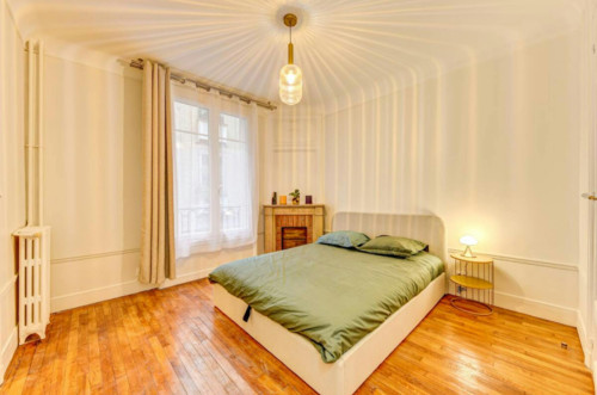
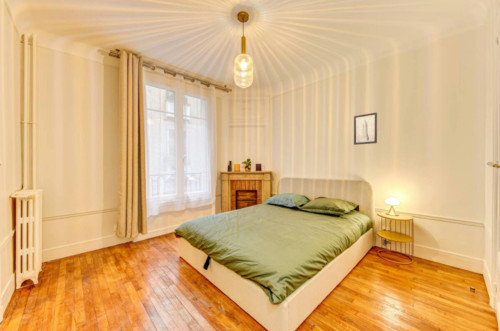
+ wall art [353,112,378,146]
